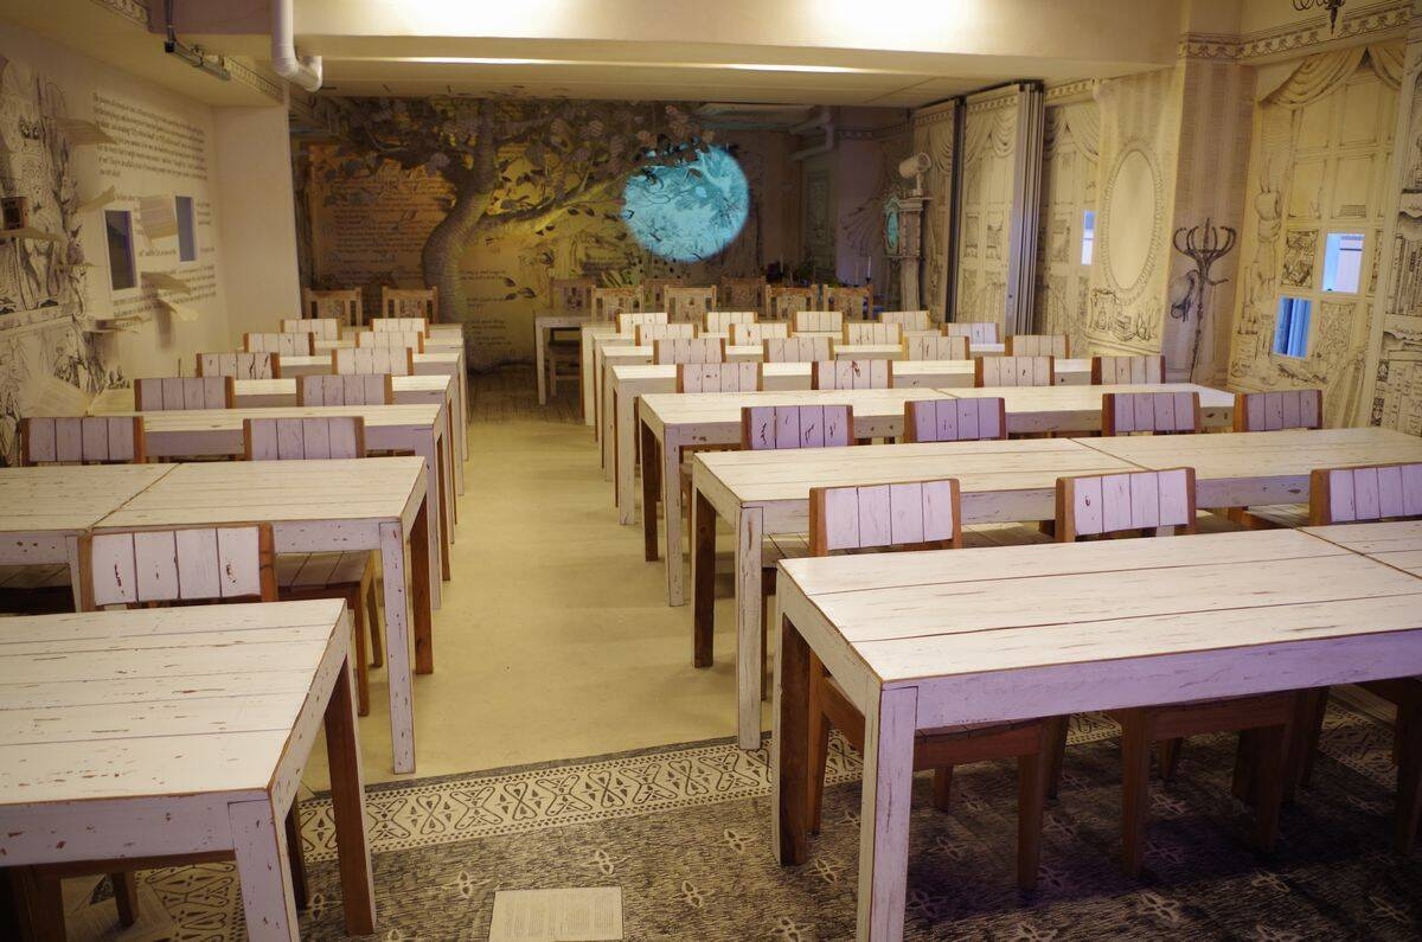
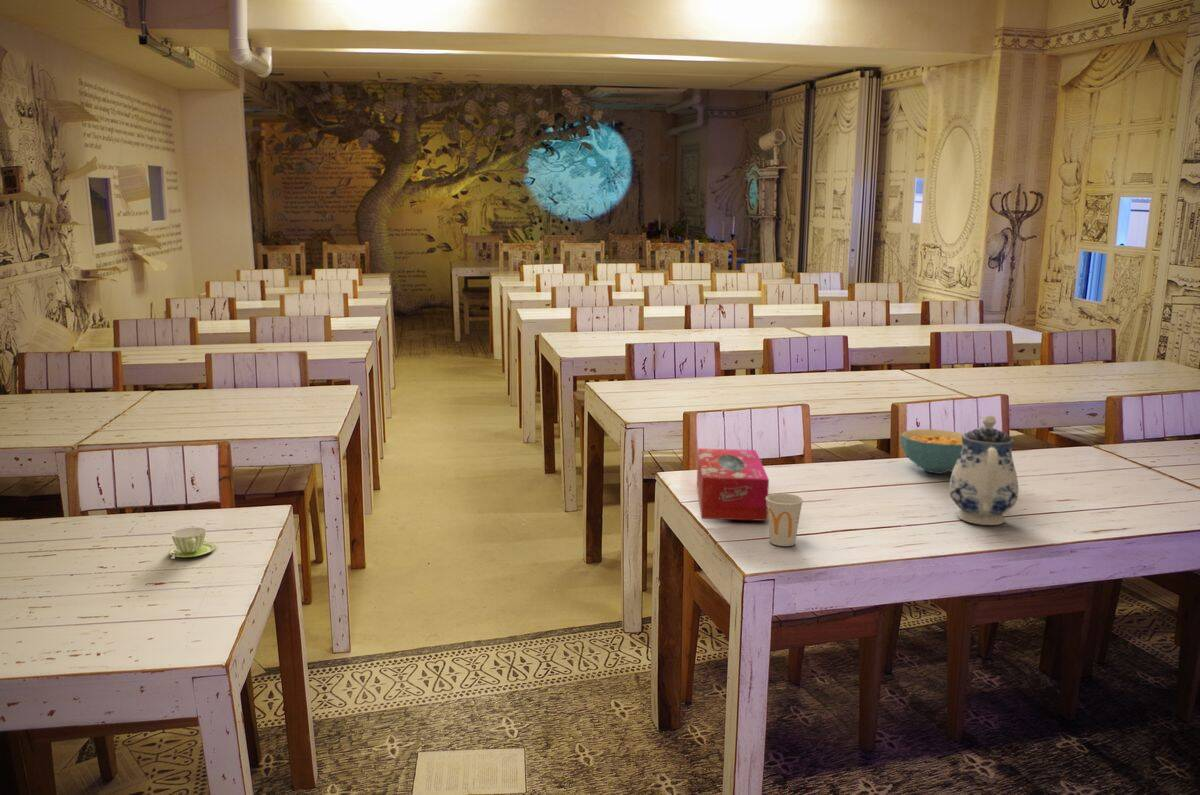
+ cup [766,493,804,547]
+ tissue box [696,448,770,522]
+ cereal bowl [899,428,965,474]
+ cup [168,527,217,560]
+ teapot [948,414,1020,526]
